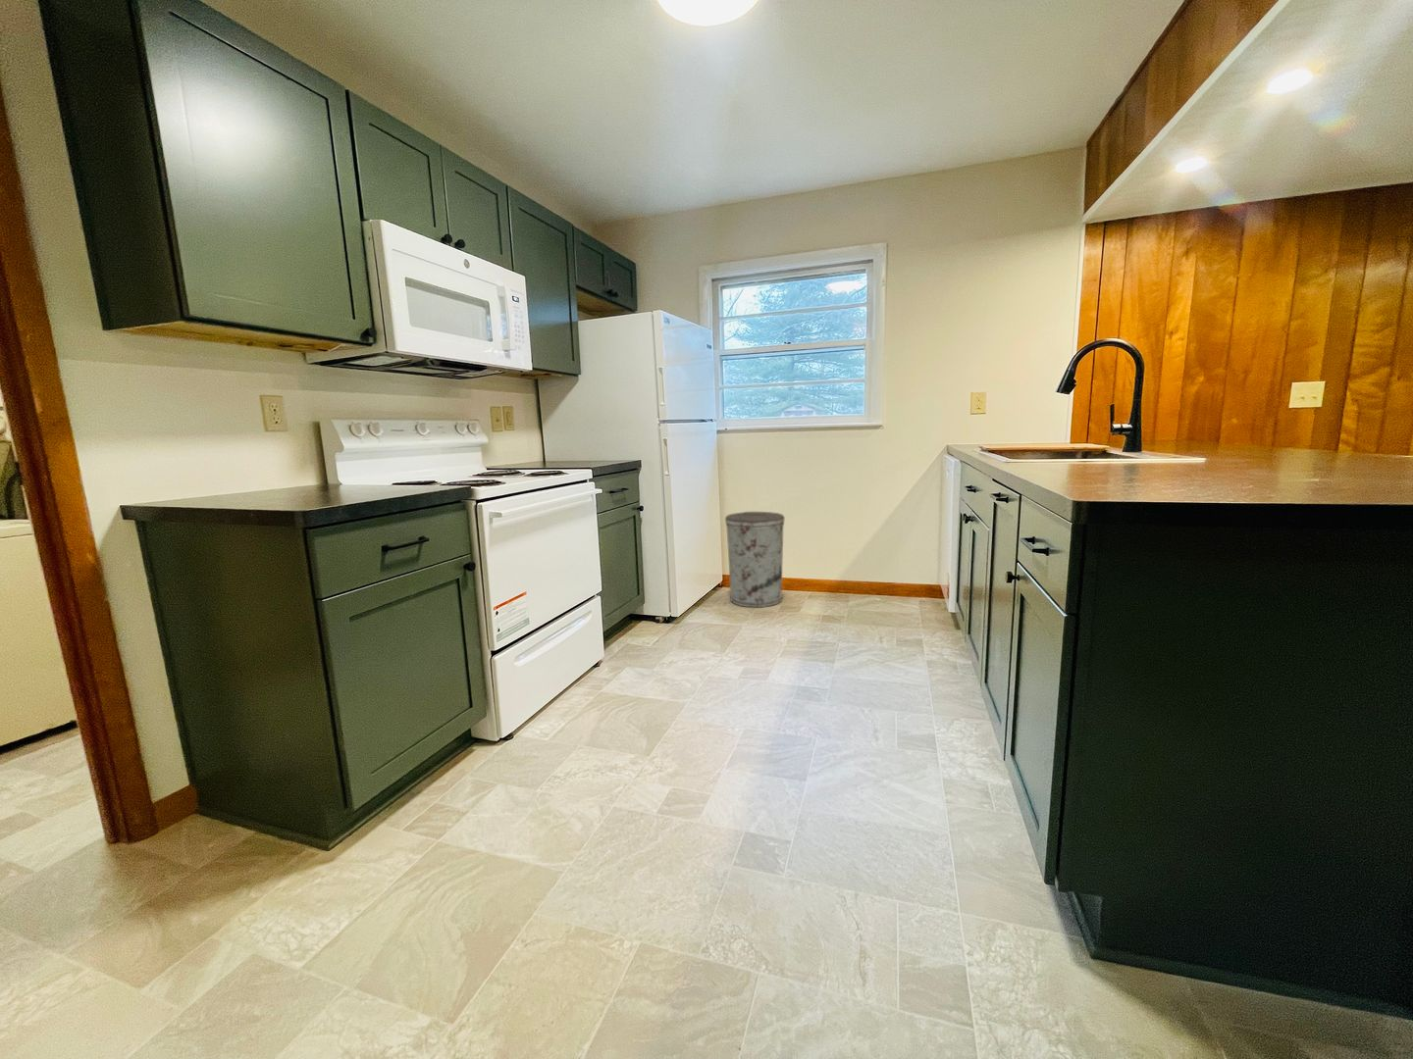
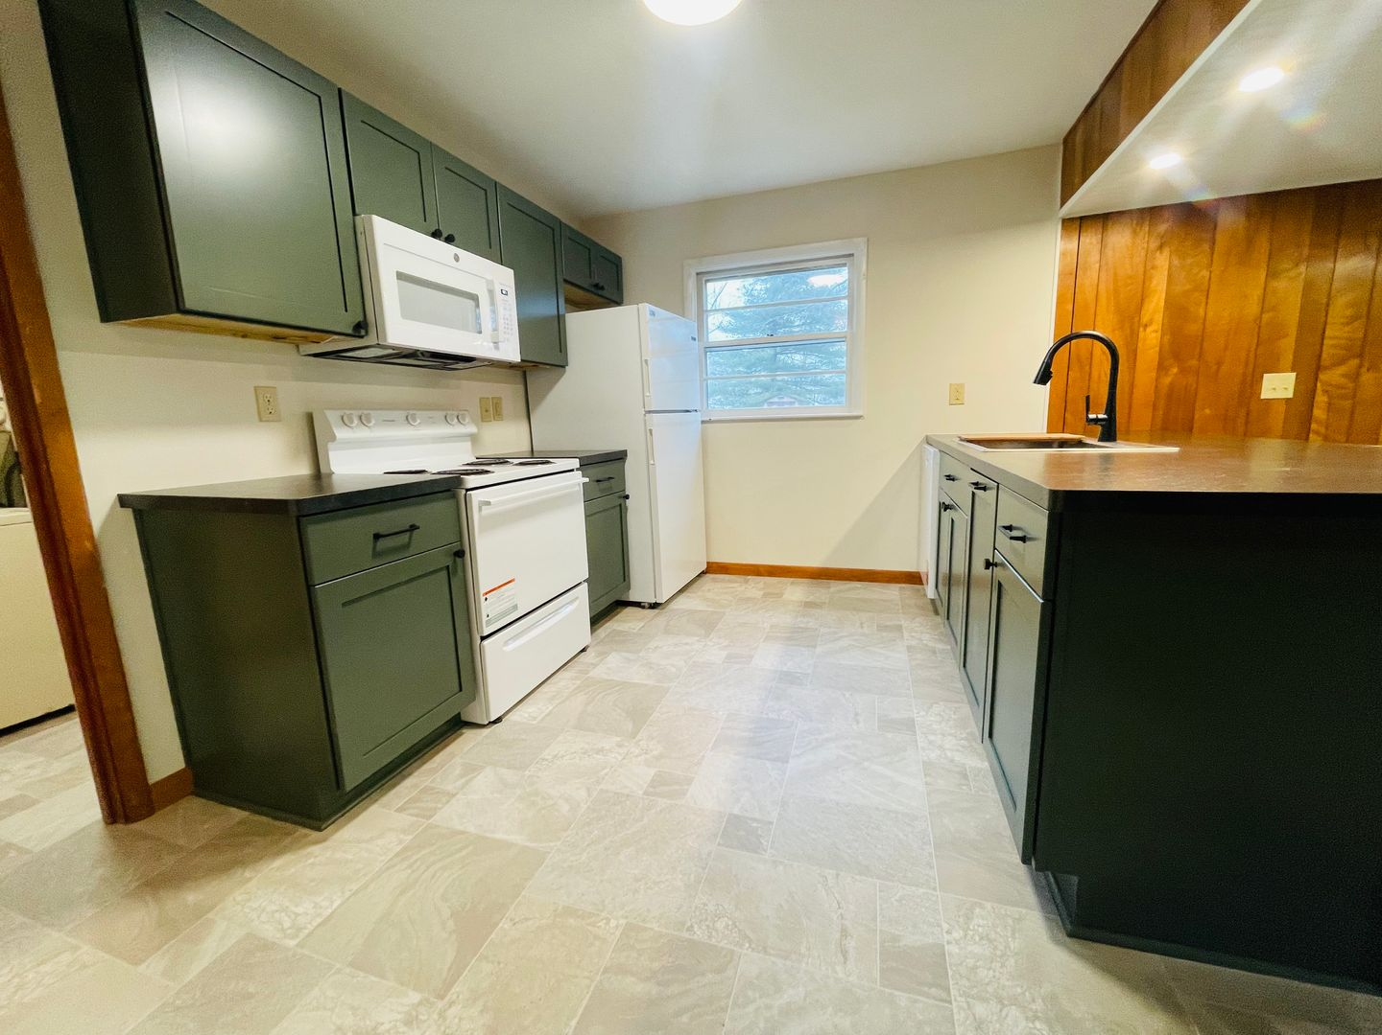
- trash can [724,511,785,608]
